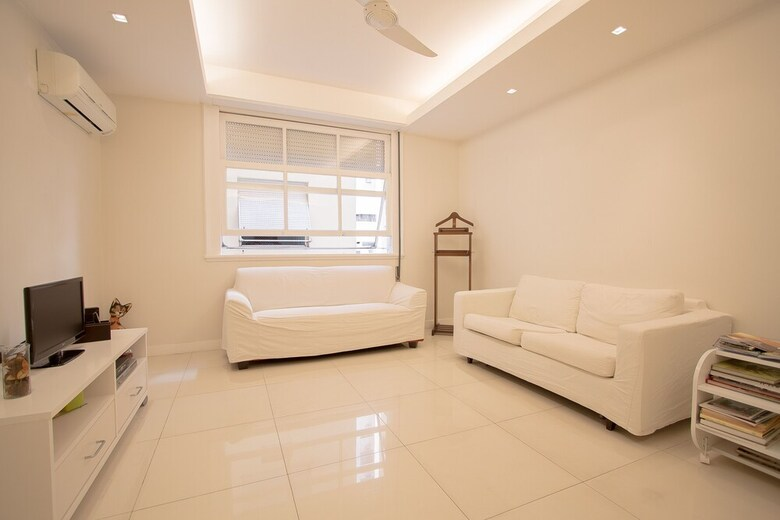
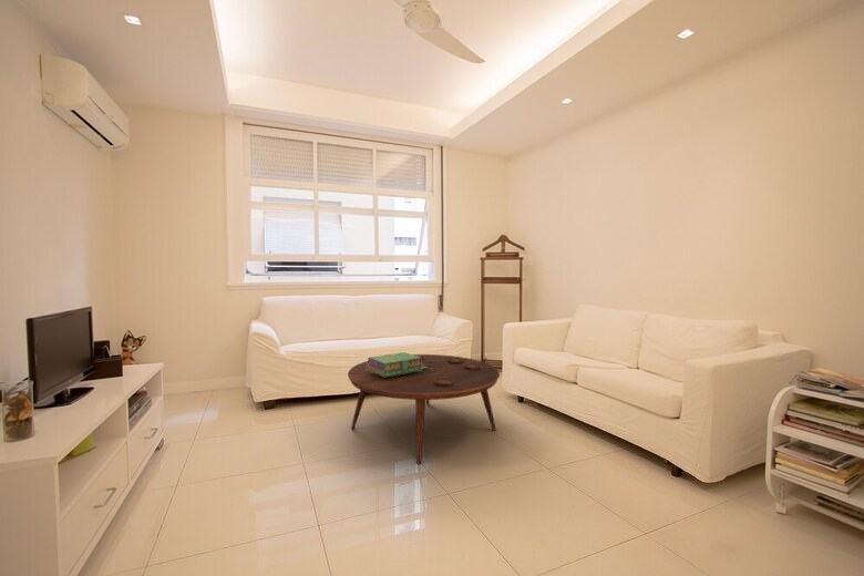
+ coffee table [347,353,501,465]
+ stack of books [367,351,423,377]
